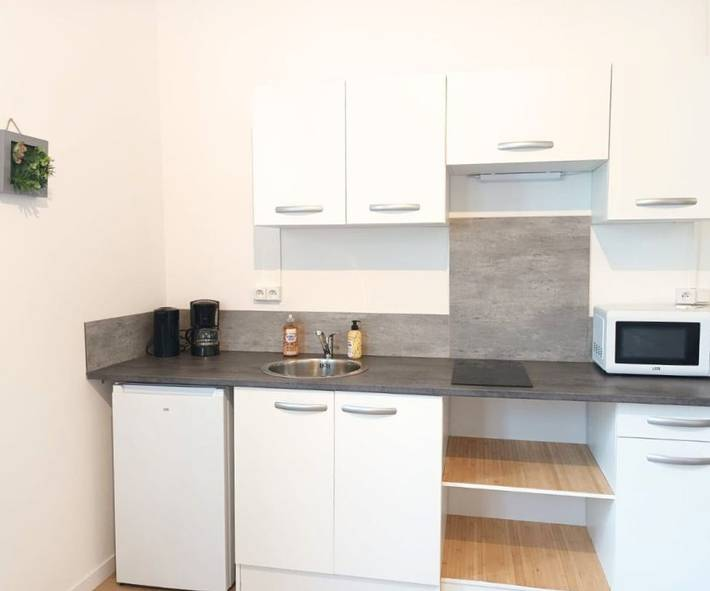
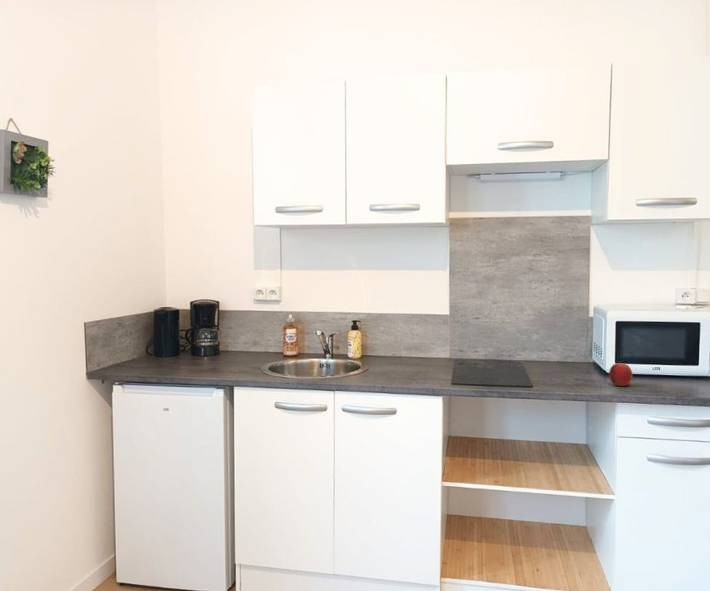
+ fruit [608,362,633,387]
